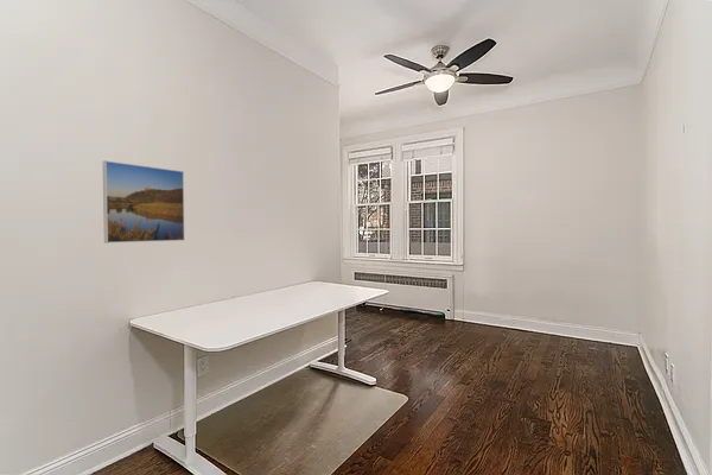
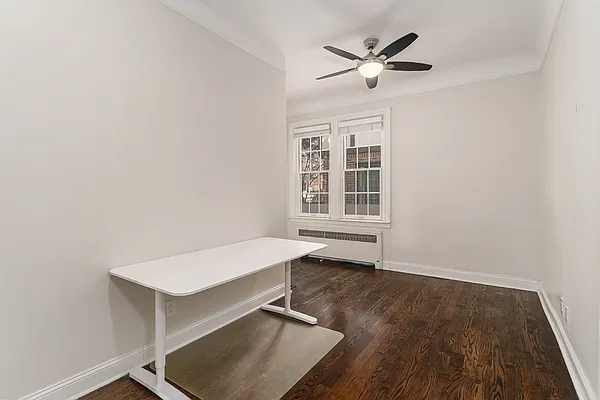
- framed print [102,159,186,245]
